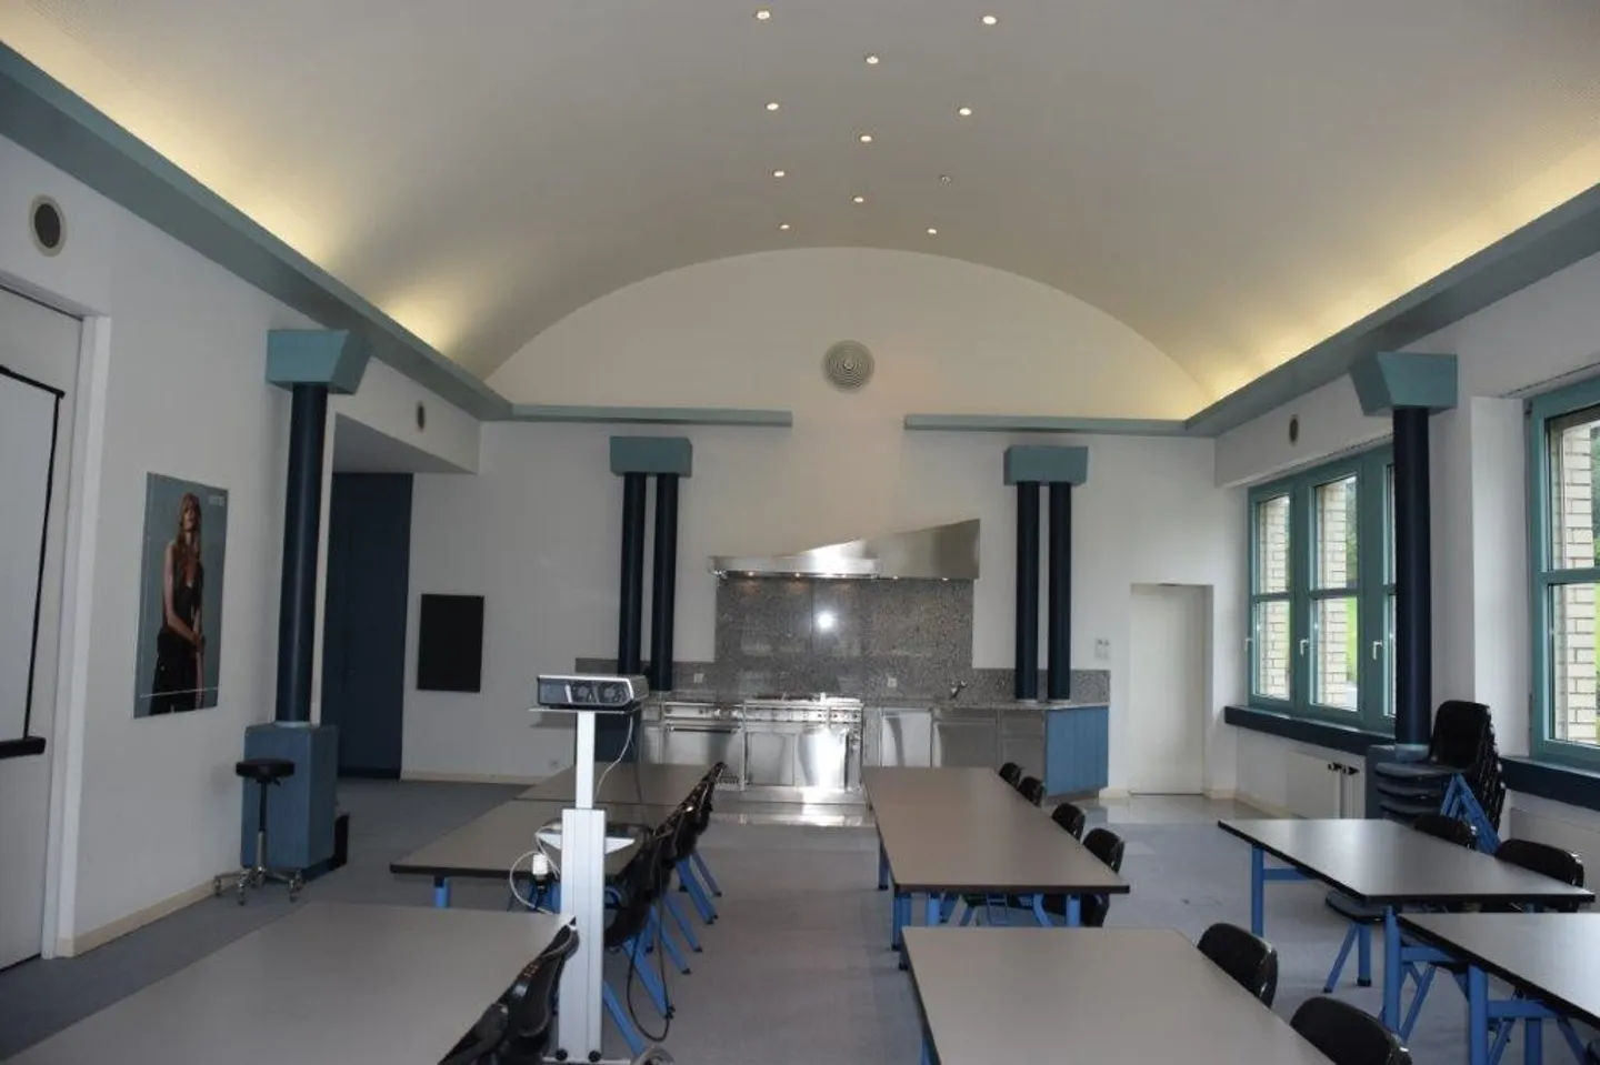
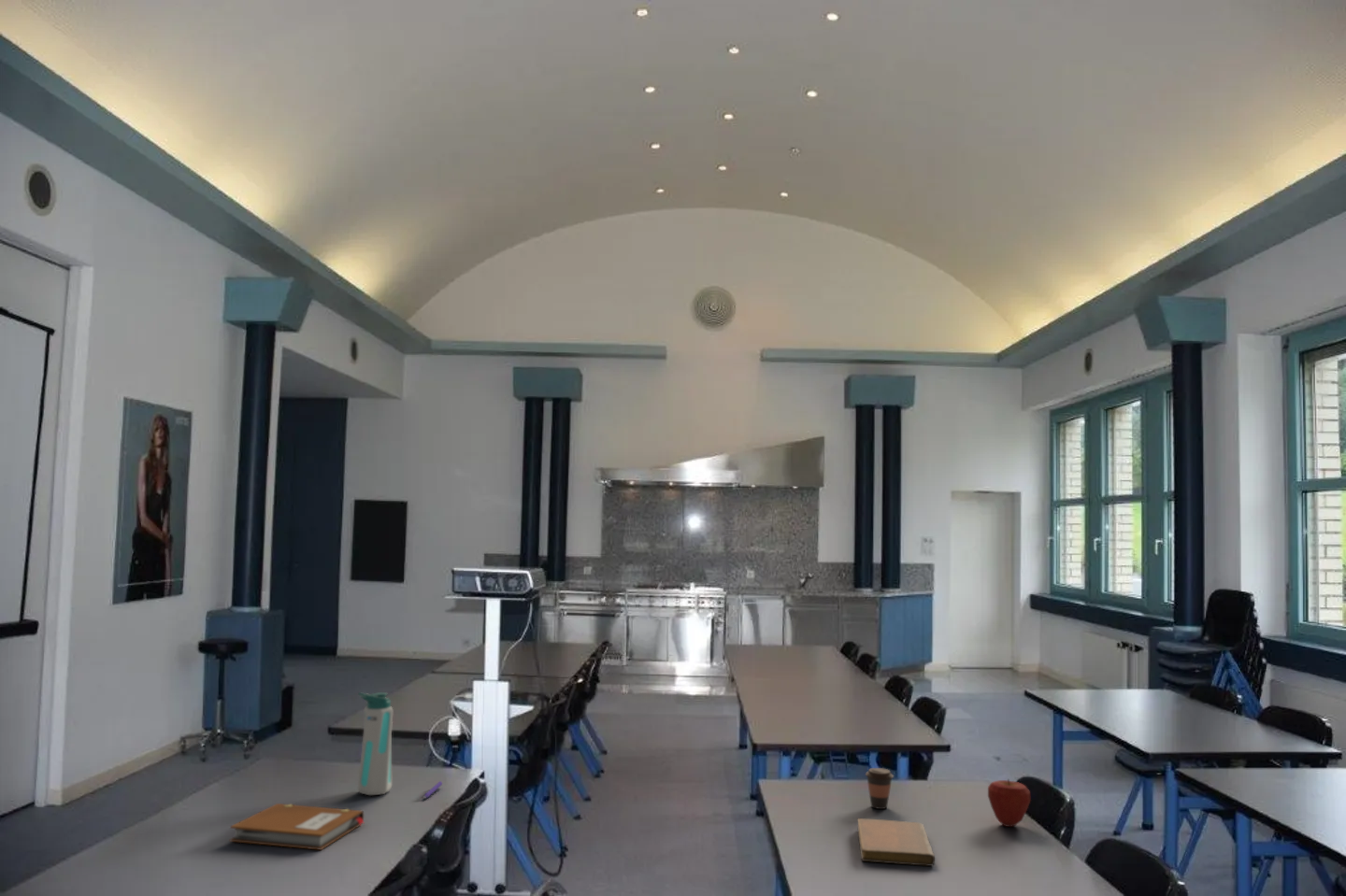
+ apple [987,778,1032,828]
+ water bottle [357,691,394,796]
+ pen [422,780,443,800]
+ notebook [857,818,936,867]
+ coffee cup [865,767,895,810]
+ notebook [229,803,365,851]
